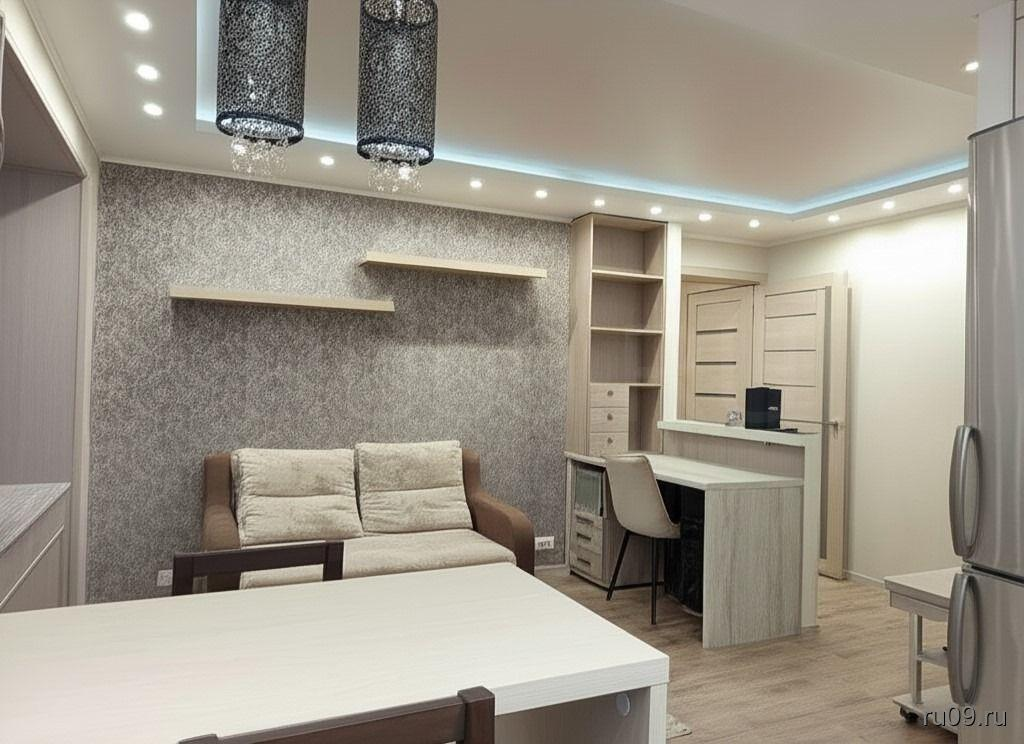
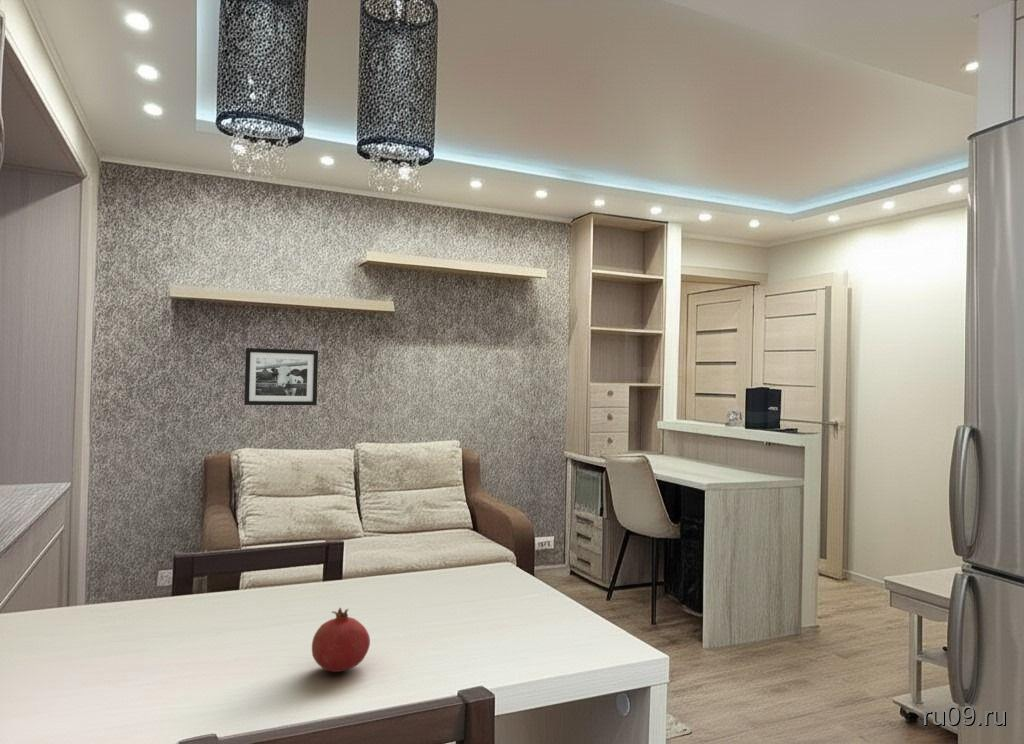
+ picture frame [243,347,319,406]
+ fruit [311,606,371,673]
